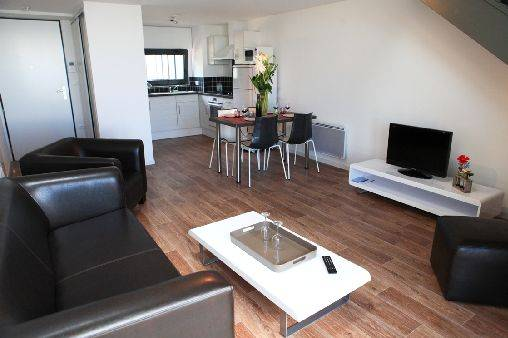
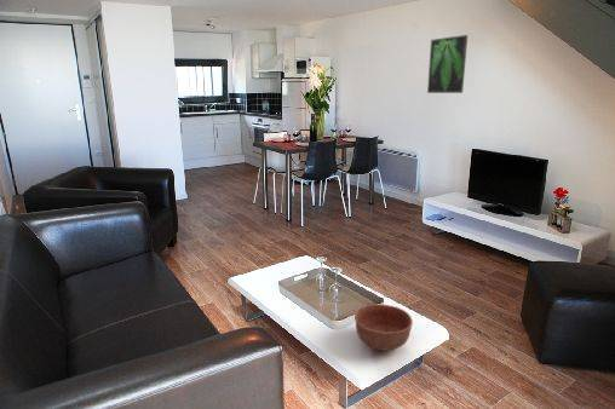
+ bowl [354,304,414,352]
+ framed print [426,34,469,94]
